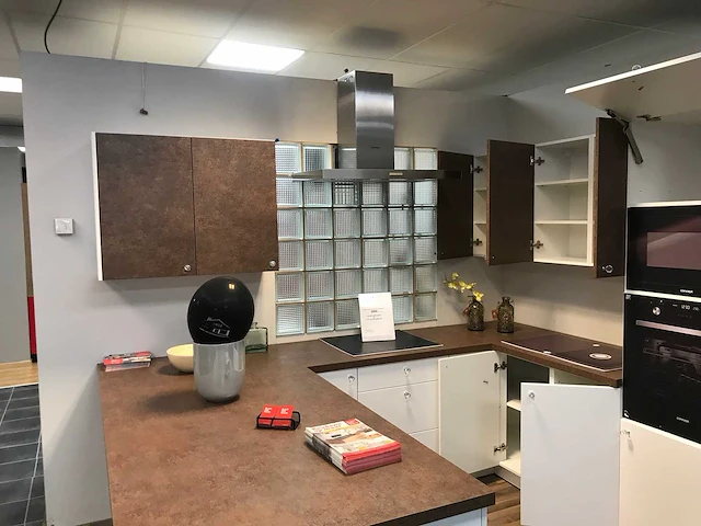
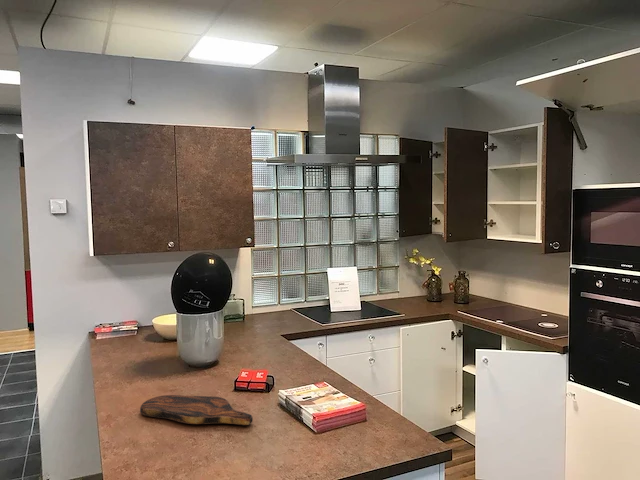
+ cutting board [139,394,254,426]
